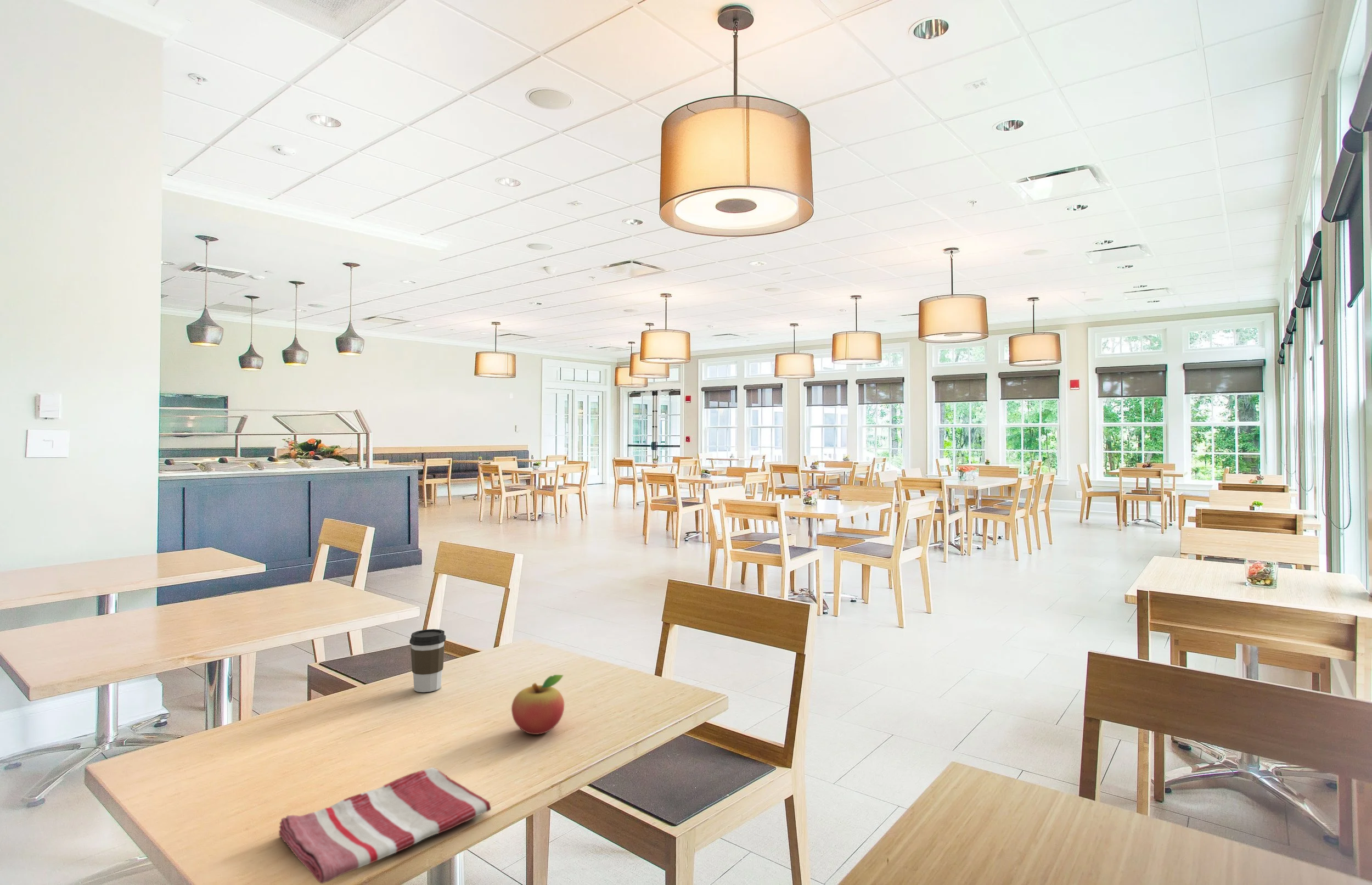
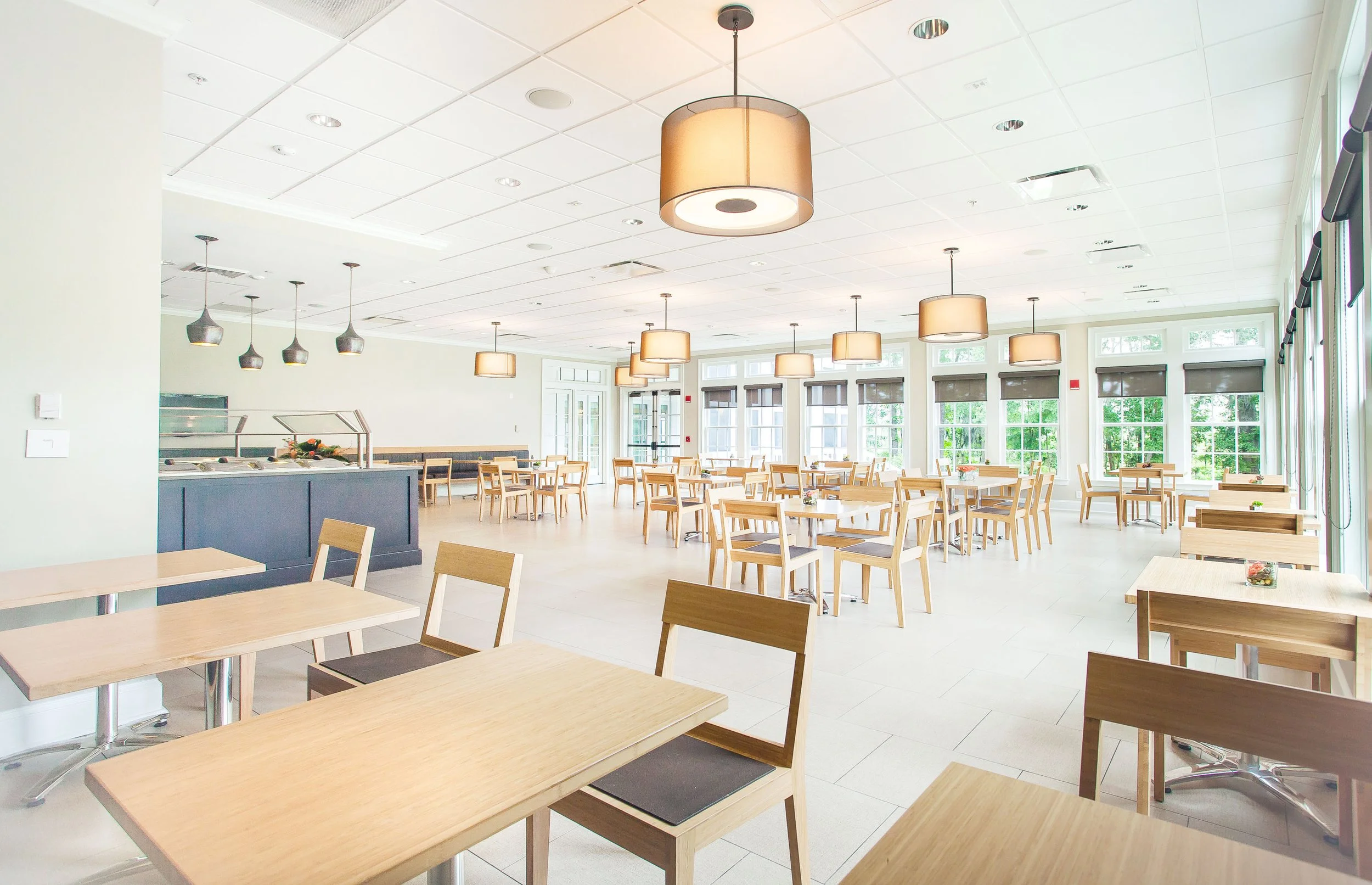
- fruit [511,674,565,735]
- coffee cup [409,629,446,693]
- dish towel [278,767,492,884]
